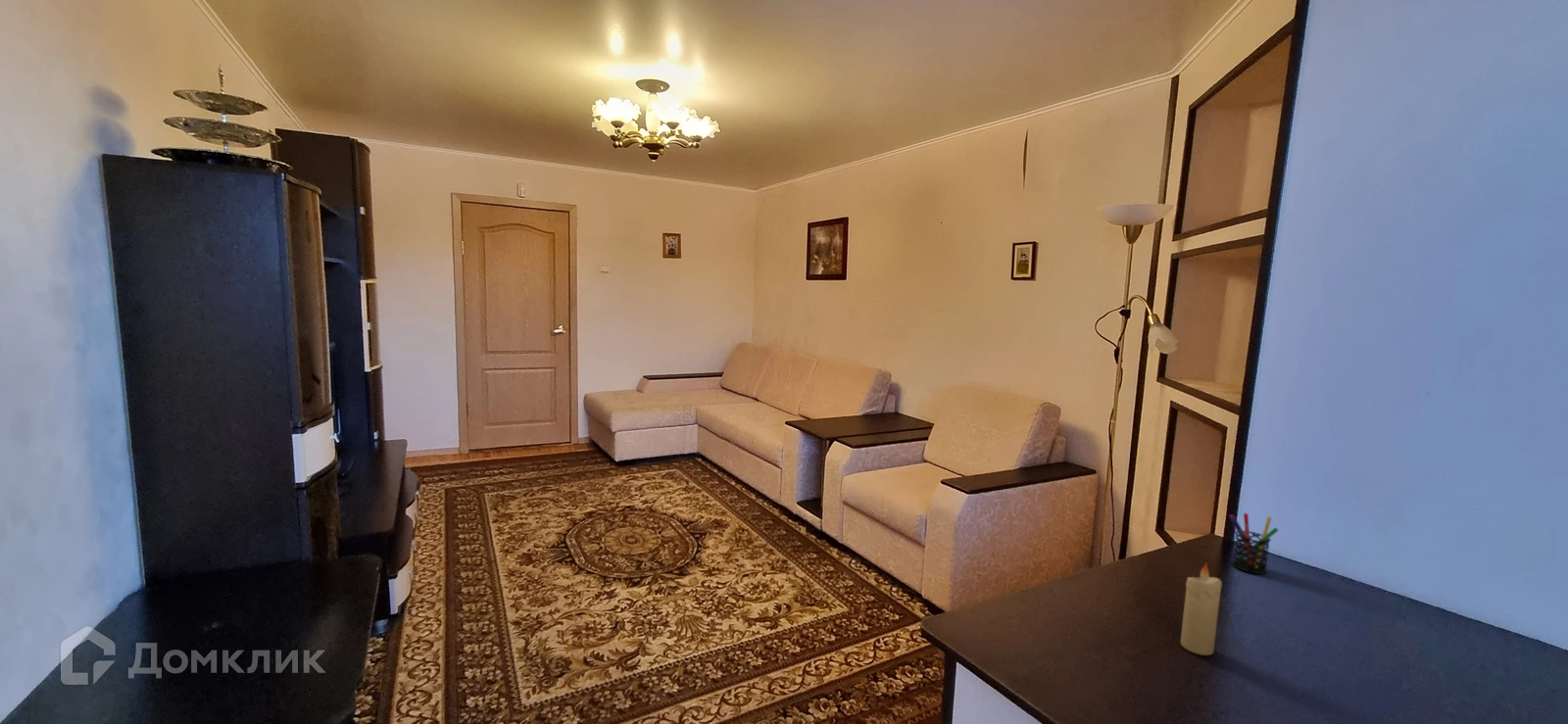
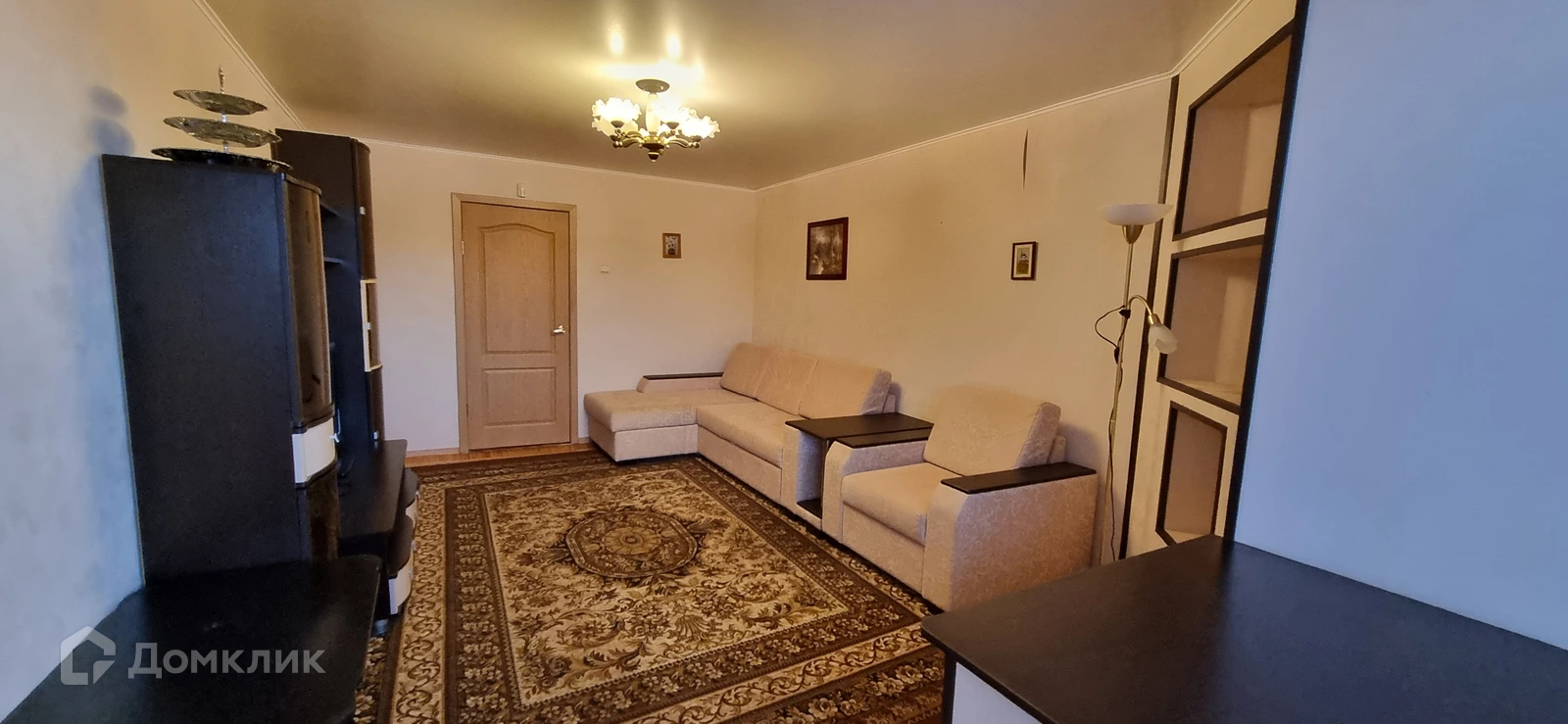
- candle [1180,562,1223,656]
- pen holder [1228,512,1280,575]
